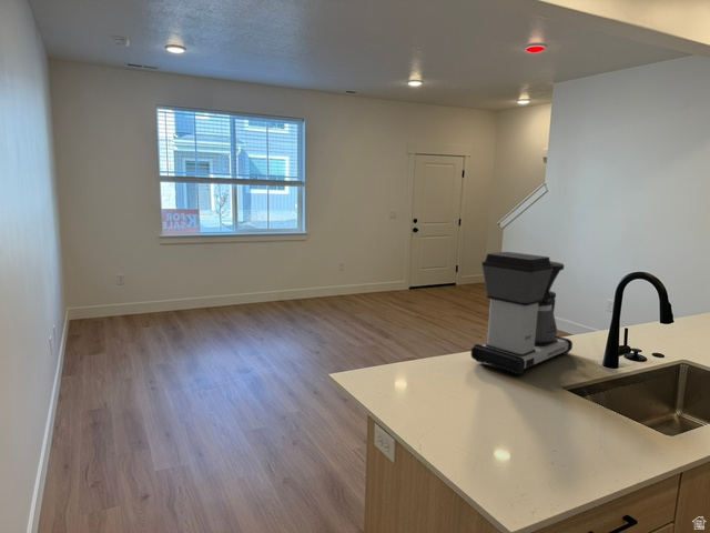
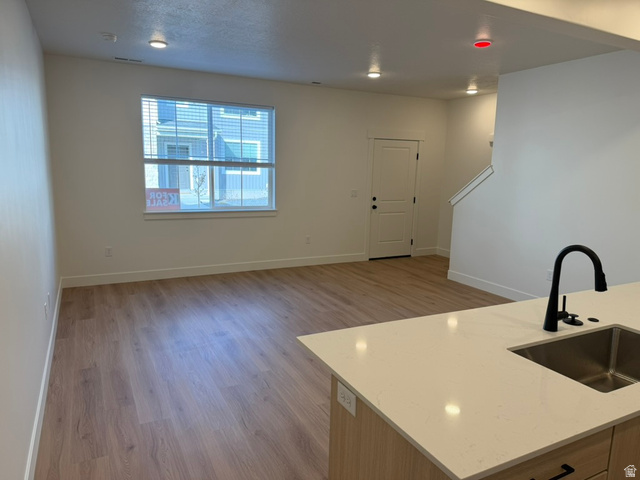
- coffee maker [470,251,574,376]
